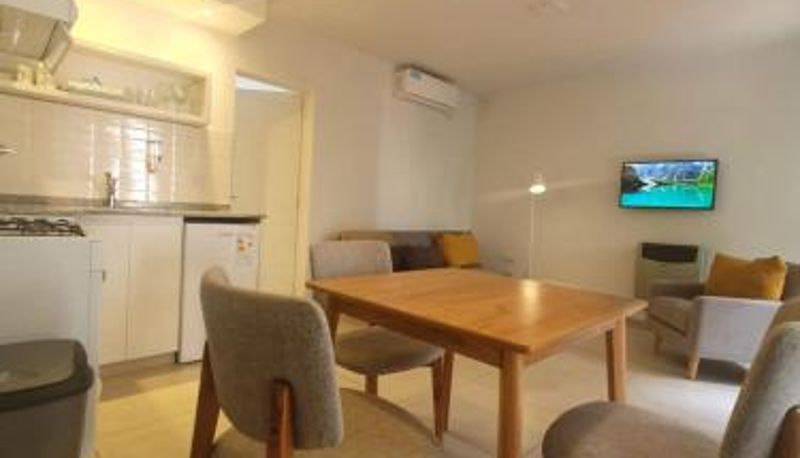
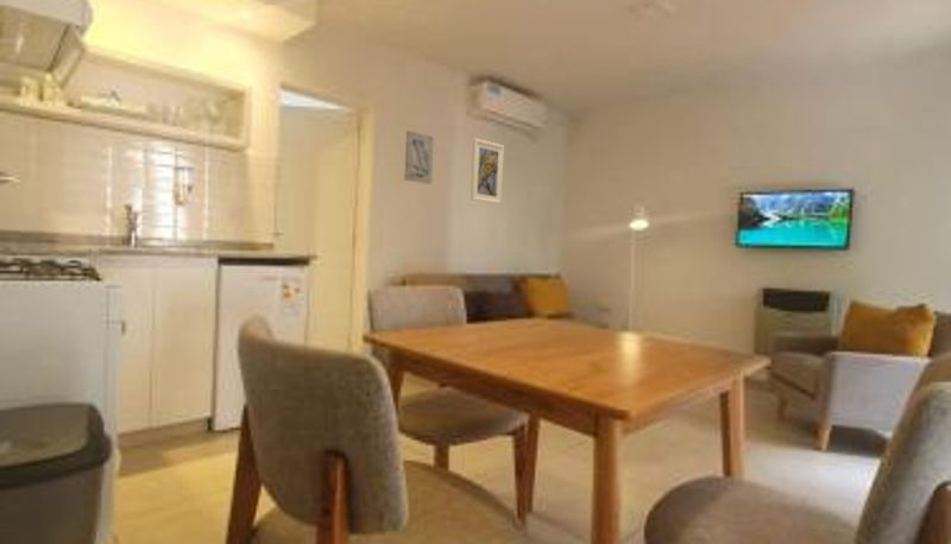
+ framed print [470,138,505,205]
+ wall art [403,129,435,185]
